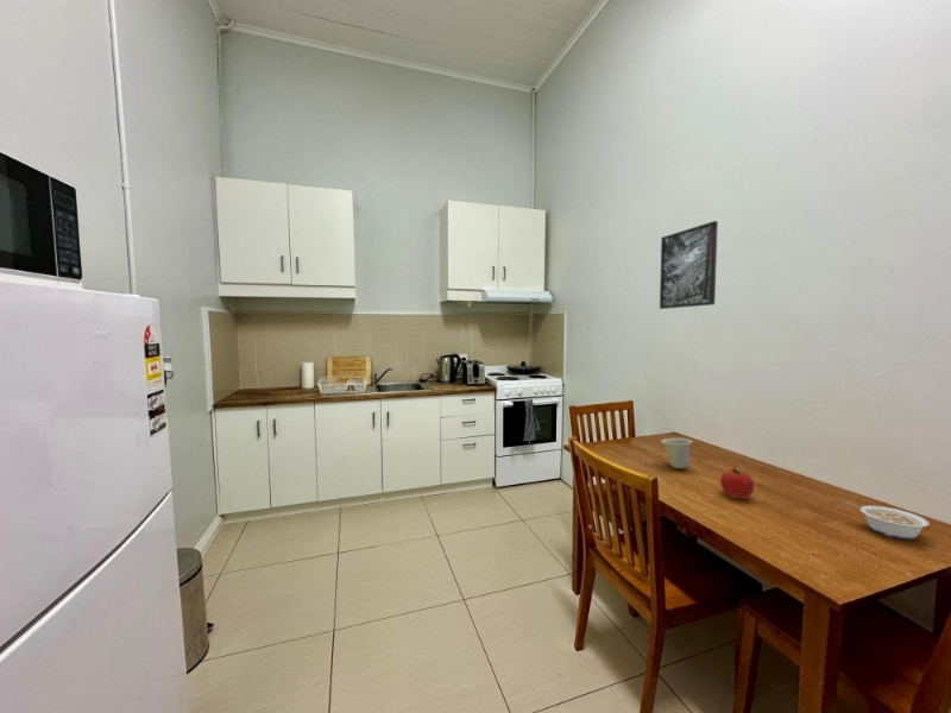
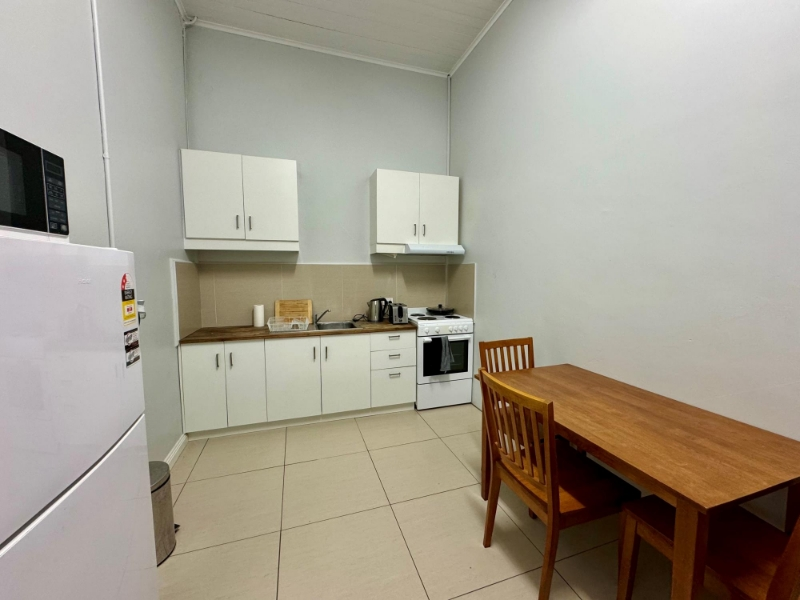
- legume [846,500,930,541]
- apple [719,466,755,500]
- cup [660,437,693,469]
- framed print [659,220,719,310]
